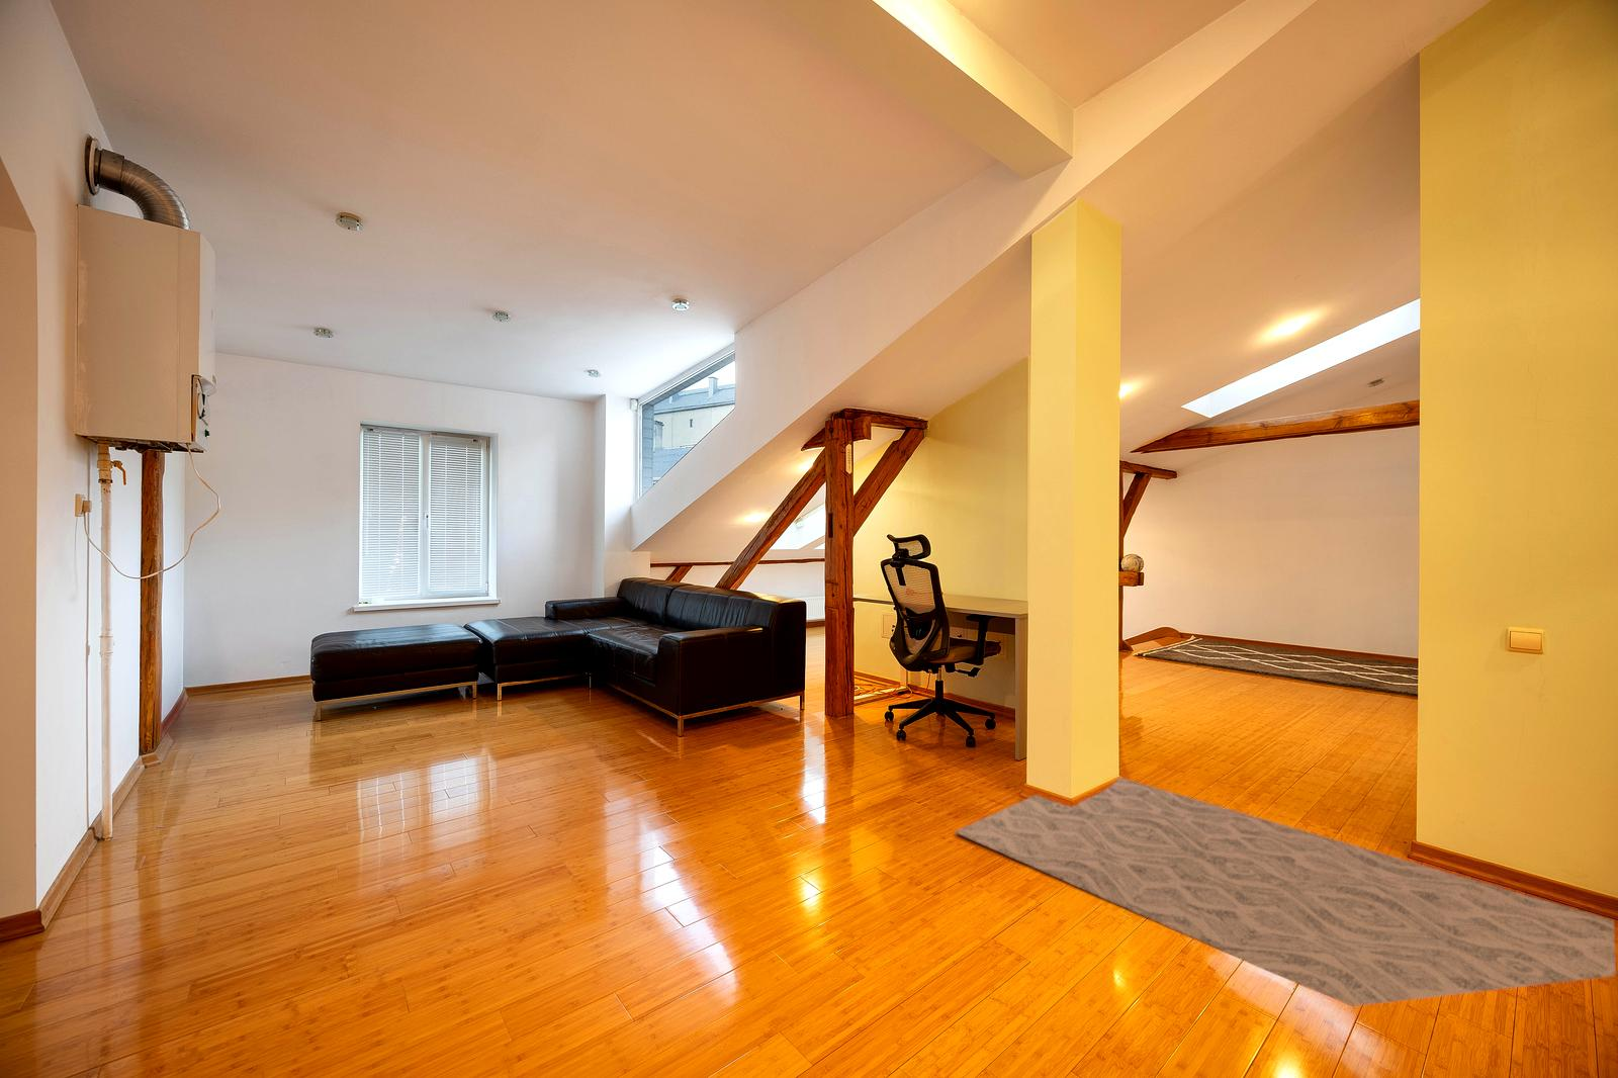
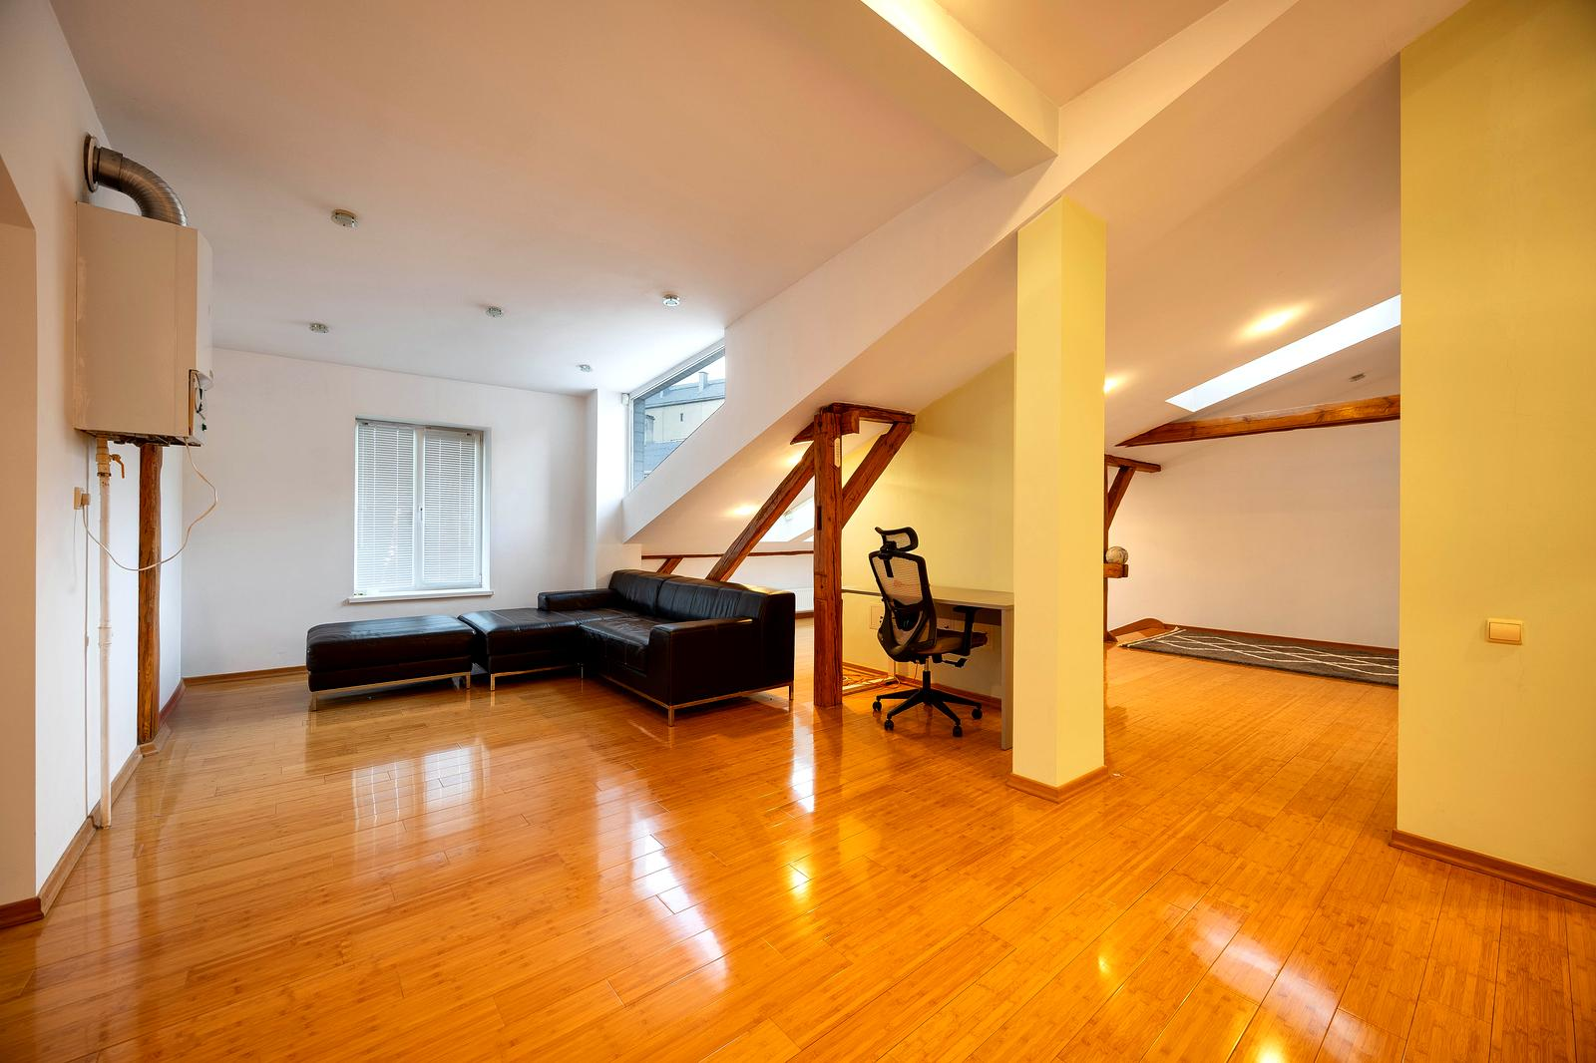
- rug [954,777,1617,1009]
